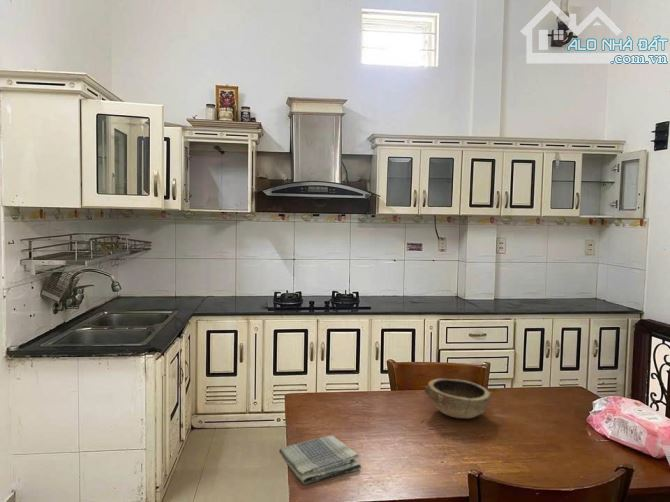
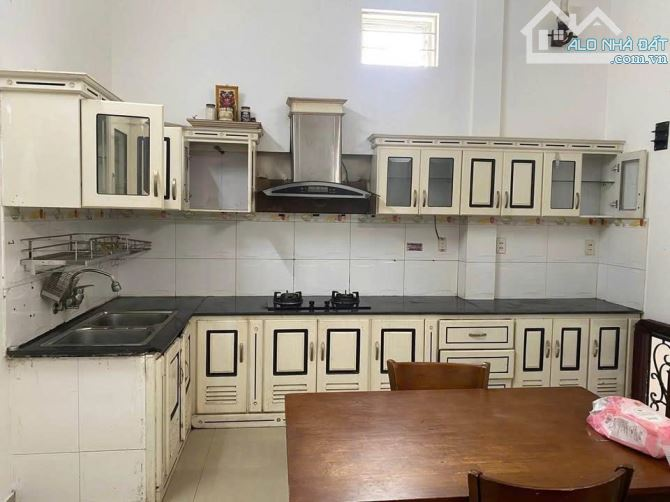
- bowl [423,377,492,419]
- dish towel [278,434,362,485]
